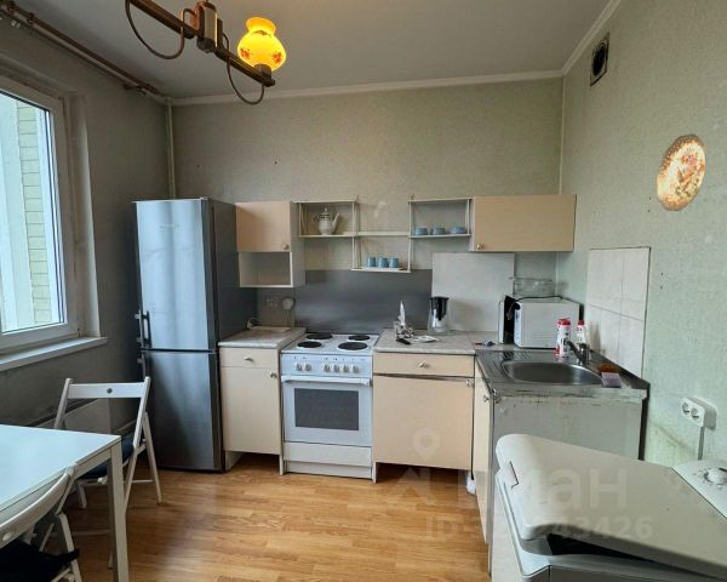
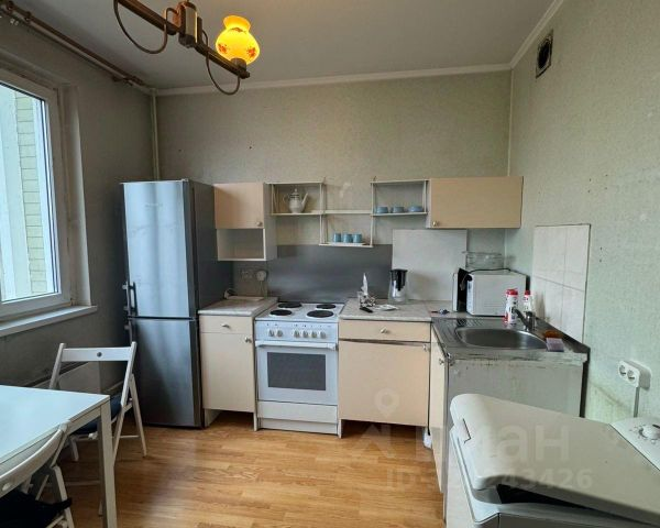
- decorative plate [656,132,706,212]
